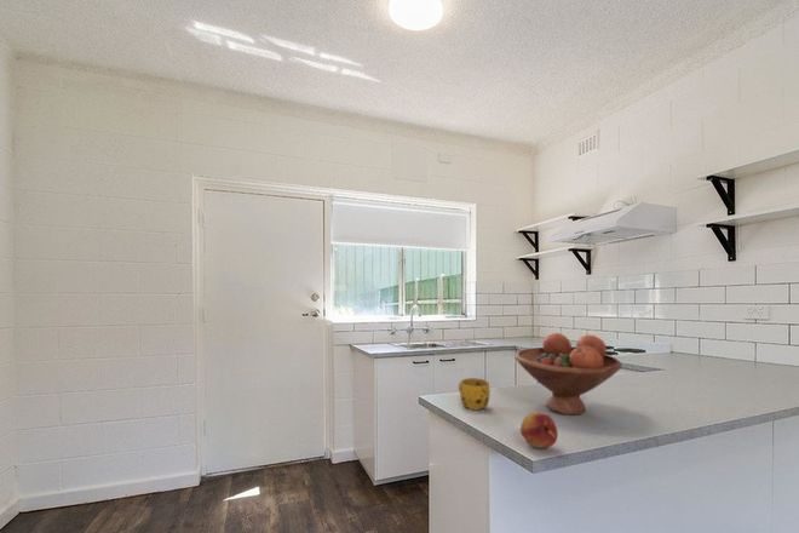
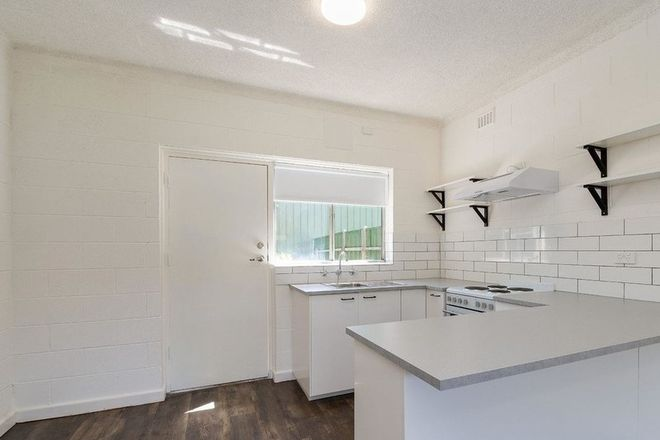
- mug [458,377,492,412]
- fruit bowl [515,332,623,417]
- fruit [519,411,559,449]
